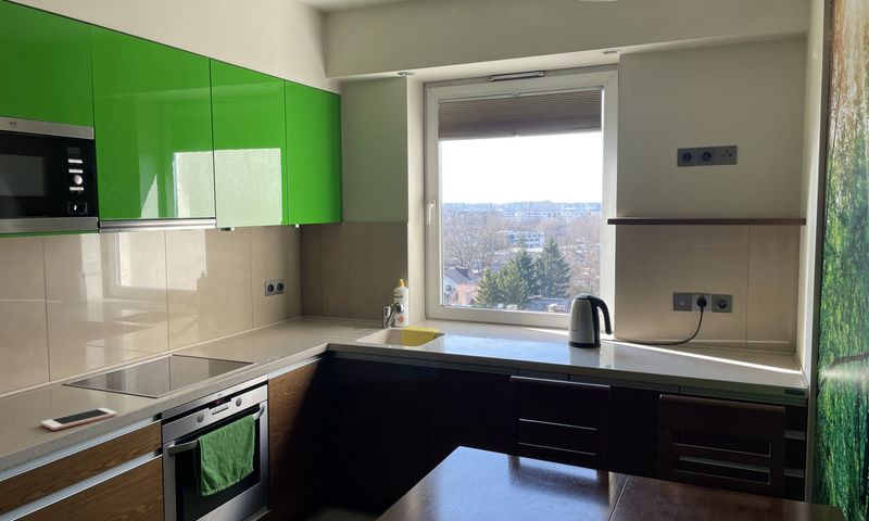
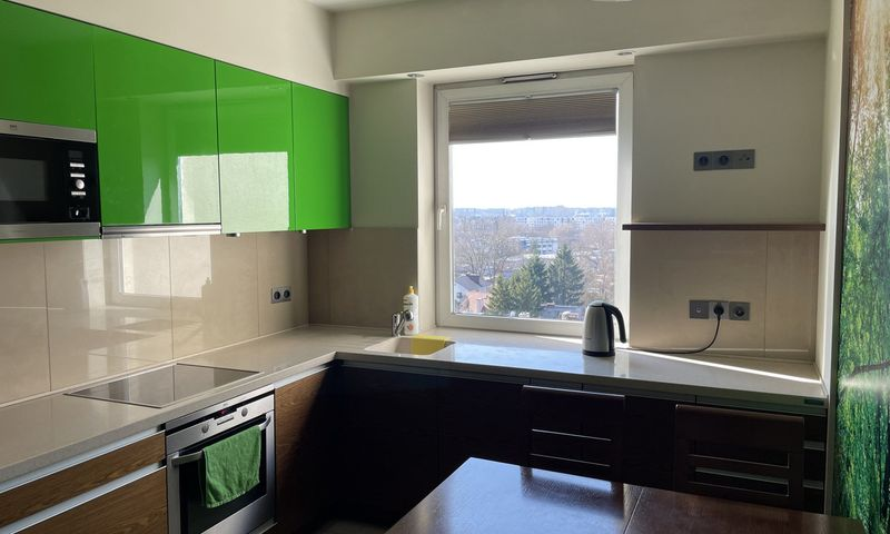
- cell phone [40,407,118,431]
